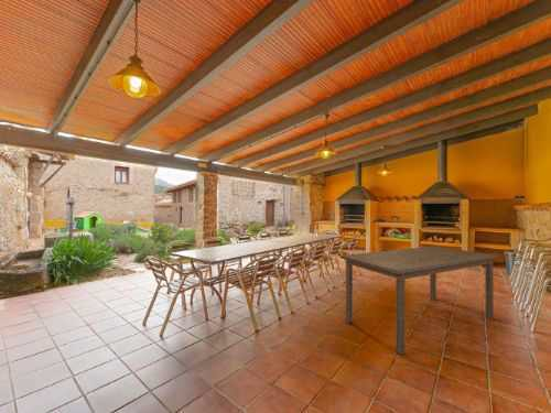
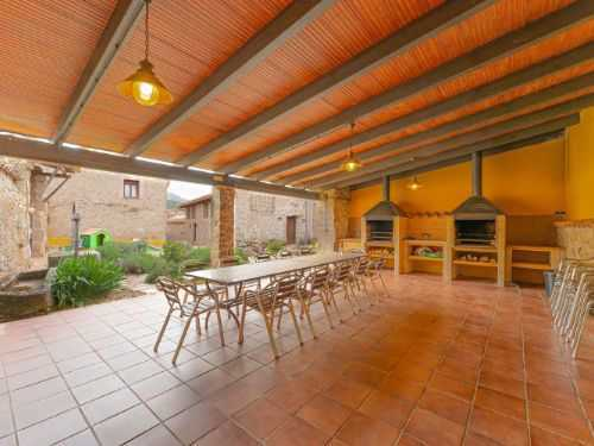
- dining table [339,246,499,356]
